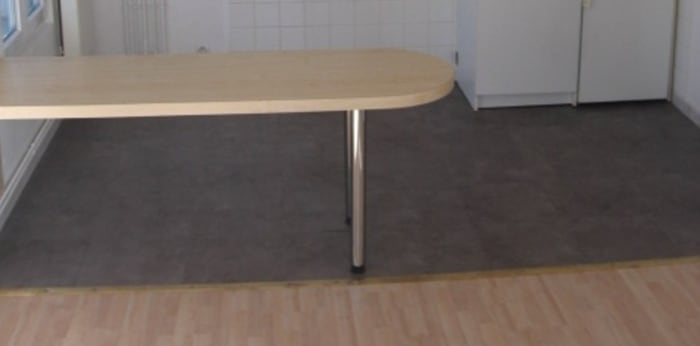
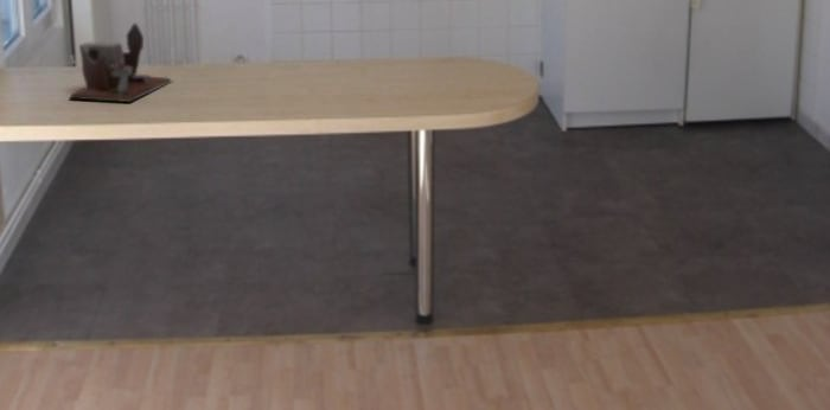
+ desk organizer [68,23,175,103]
